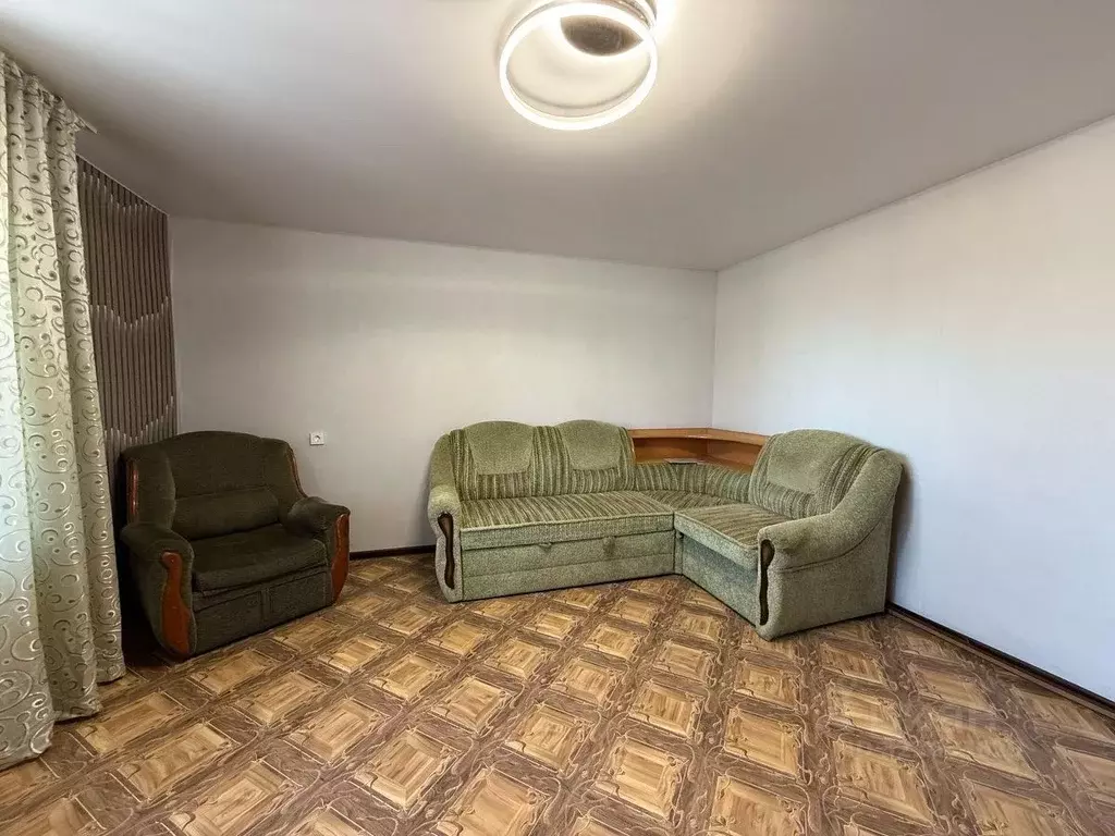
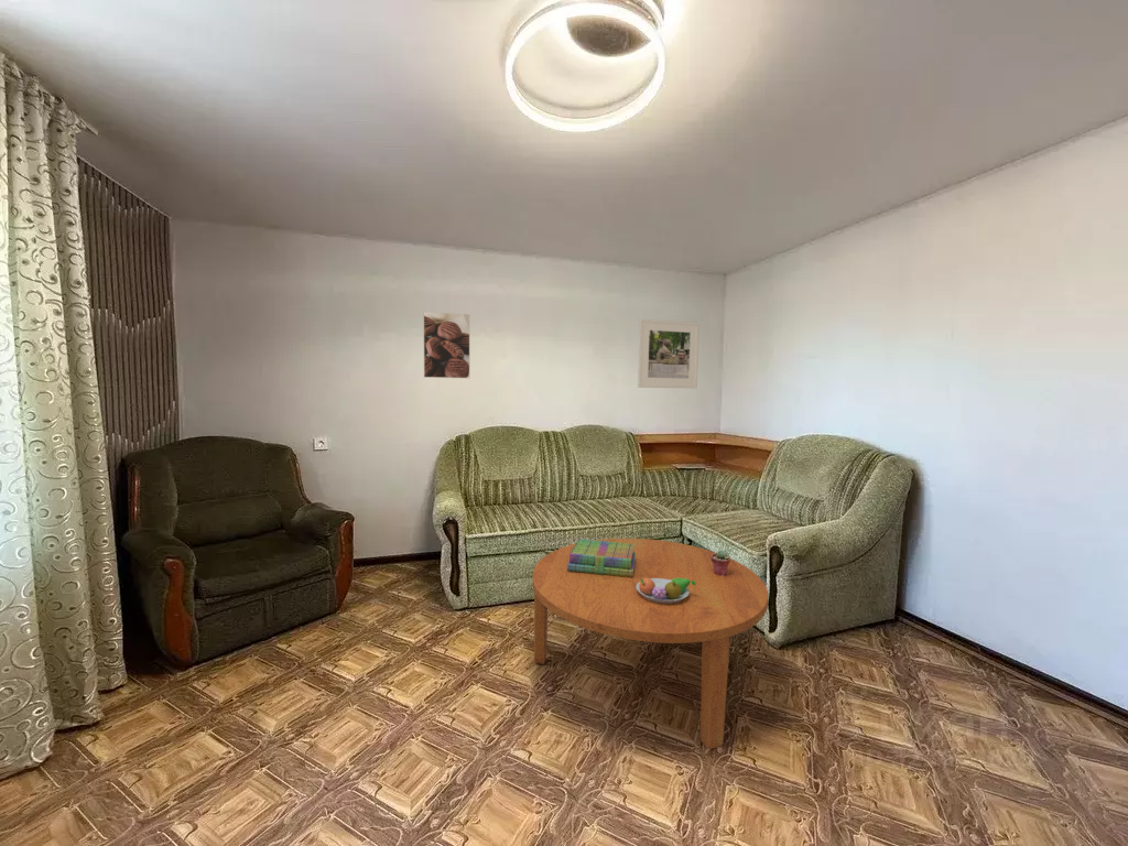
+ potted succulent [712,549,731,576]
+ stack of books [567,538,636,577]
+ fruit bowl [637,578,696,604]
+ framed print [422,311,471,380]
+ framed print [637,318,701,389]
+ coffee table [531,538,769,750]
